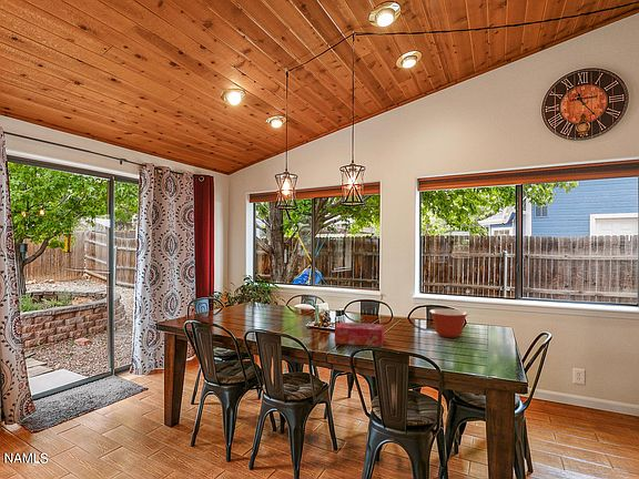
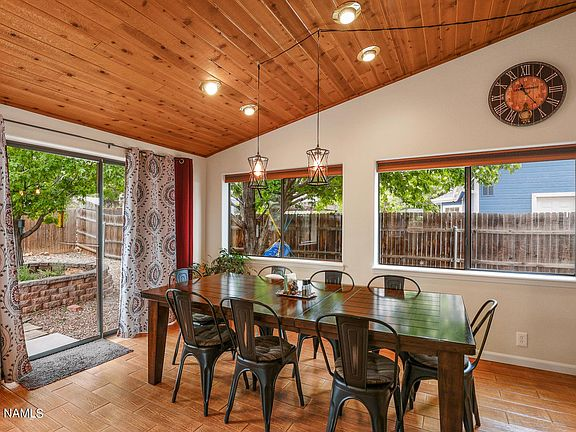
- mixing bowl [428,307,469,338]
- tissue box [334,322,385,347]
